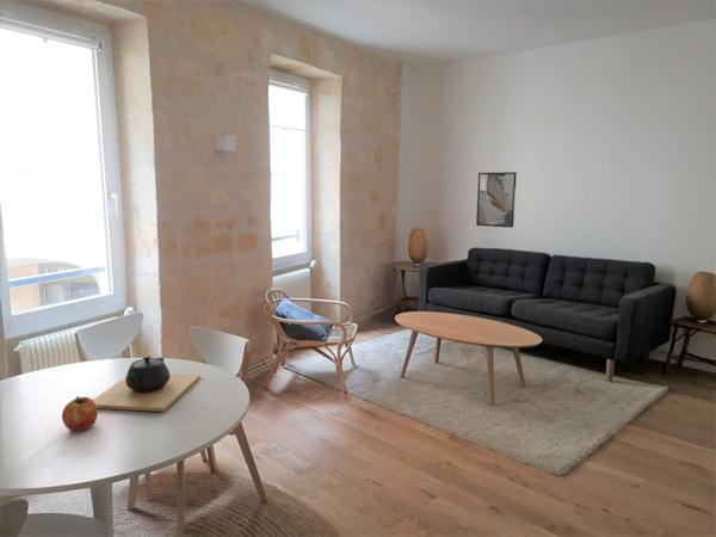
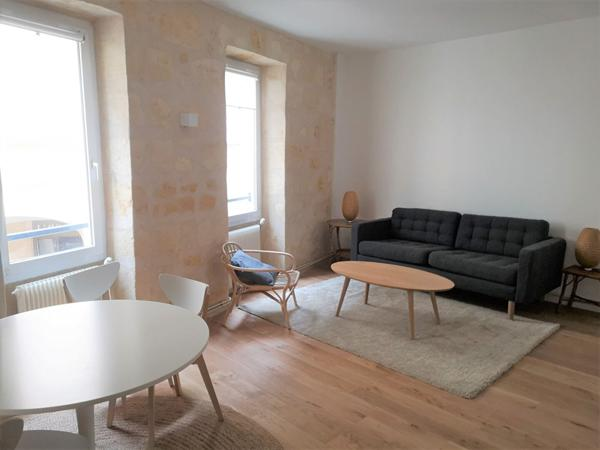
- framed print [475,171,518,229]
- fruit [61,395,99,432]
- teapot [92,354,202,413]
